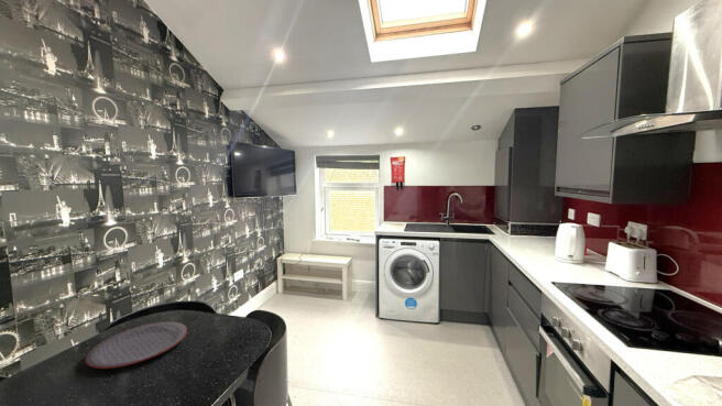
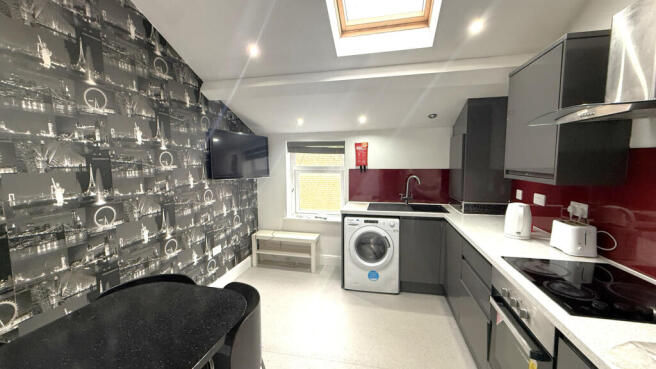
- plate [85,320,188,370]
